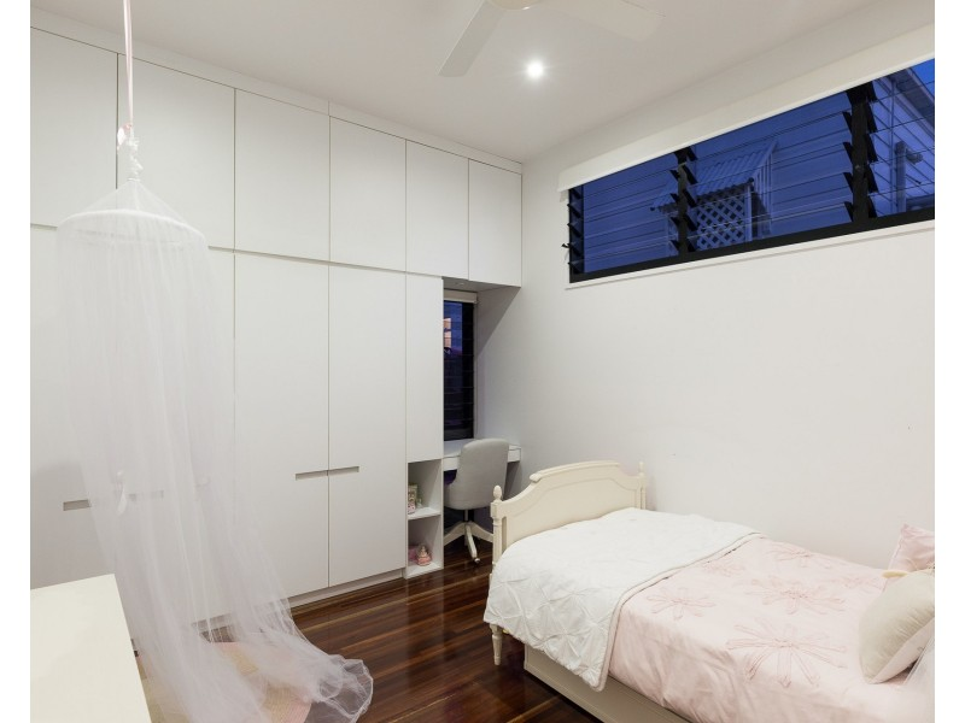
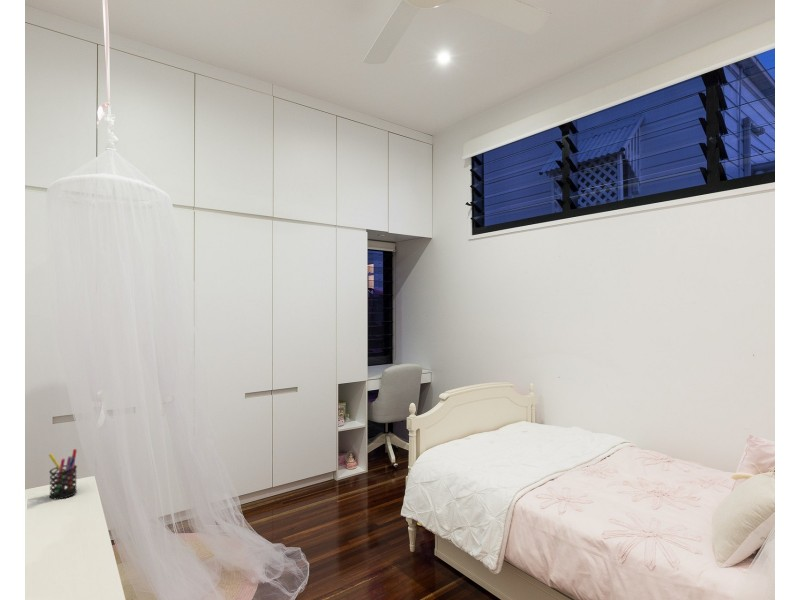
+ pen holder [48,448,78,500]
